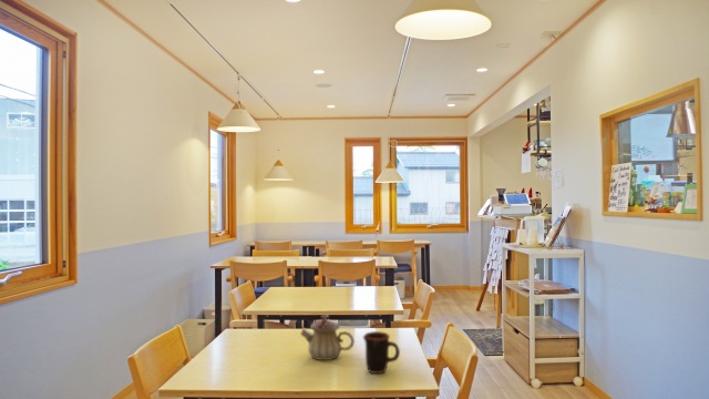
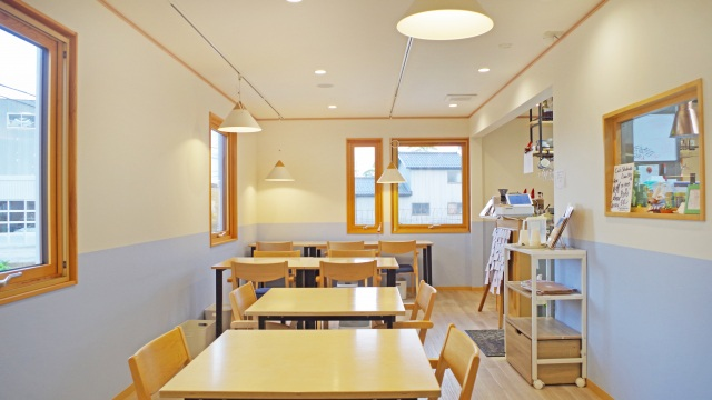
- mug [362,330,401,375]
- teapot [299,314,356,361]
